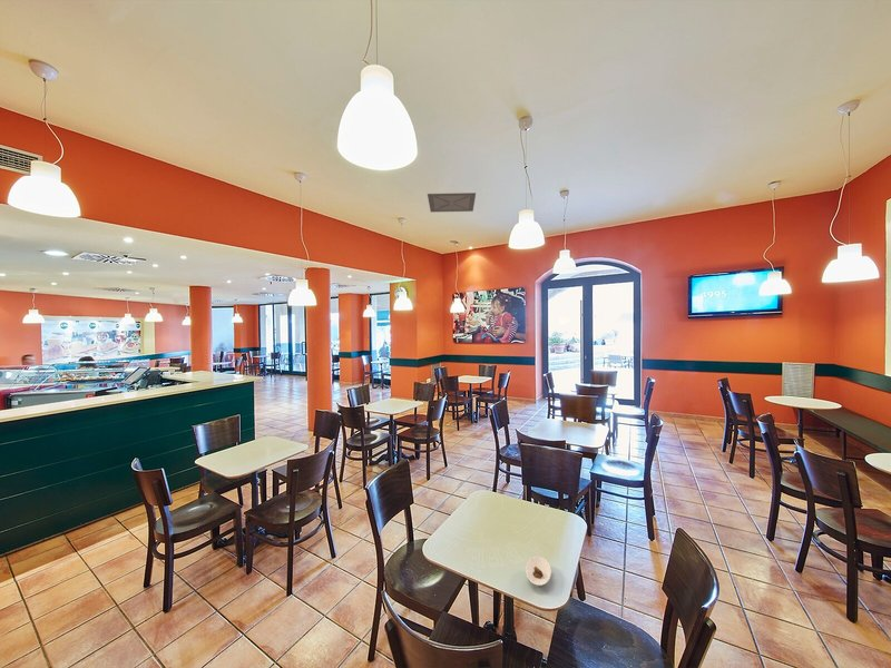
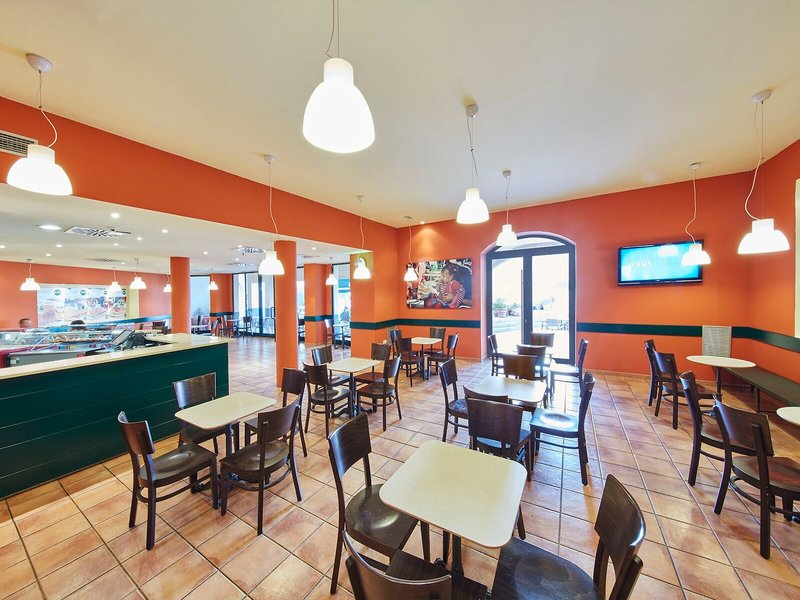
- saucer [525,556,552,587]
- ceiling vent [427,191,477,213]
